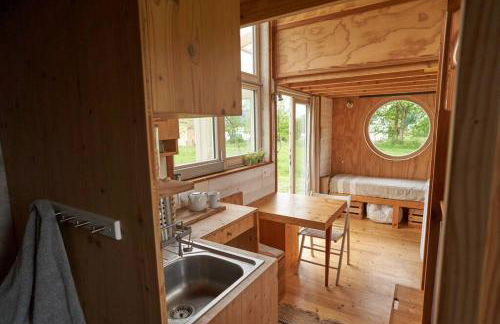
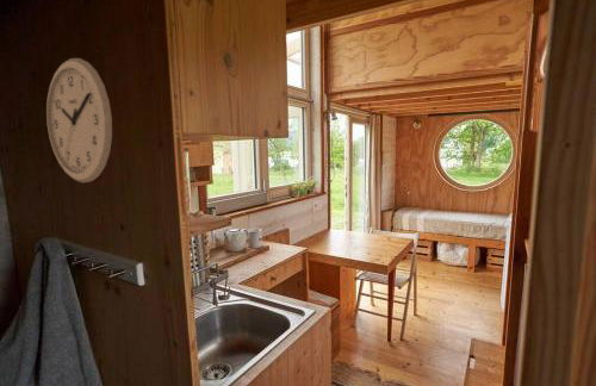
+ wall clock [45,57,113,183]
